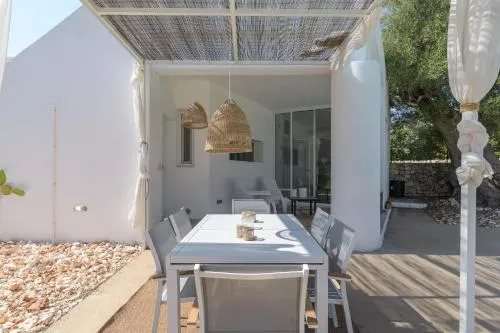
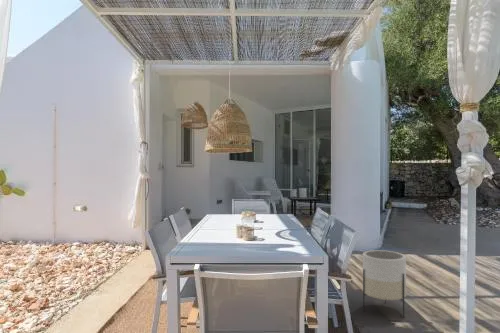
+ planter [362,249,407,319]
